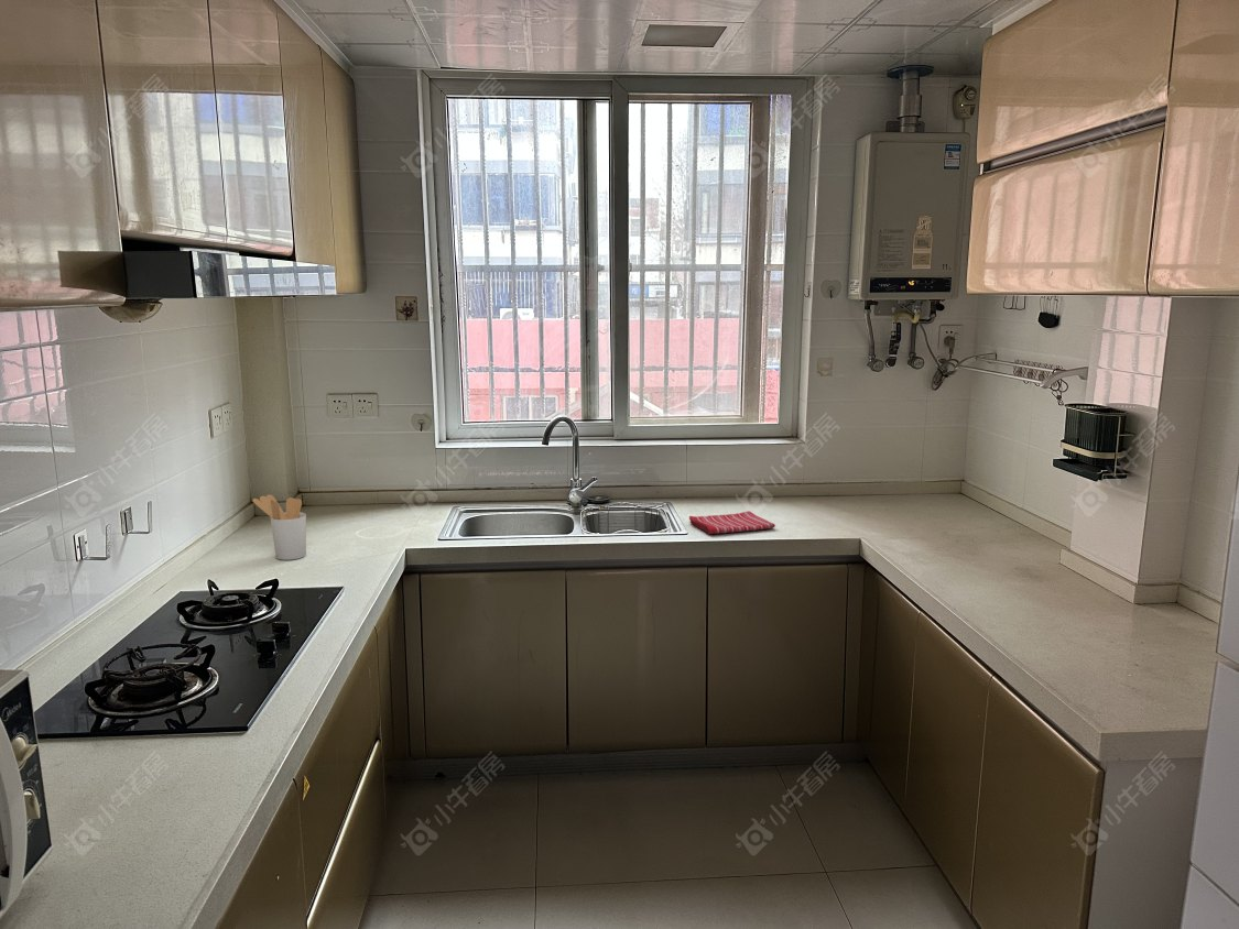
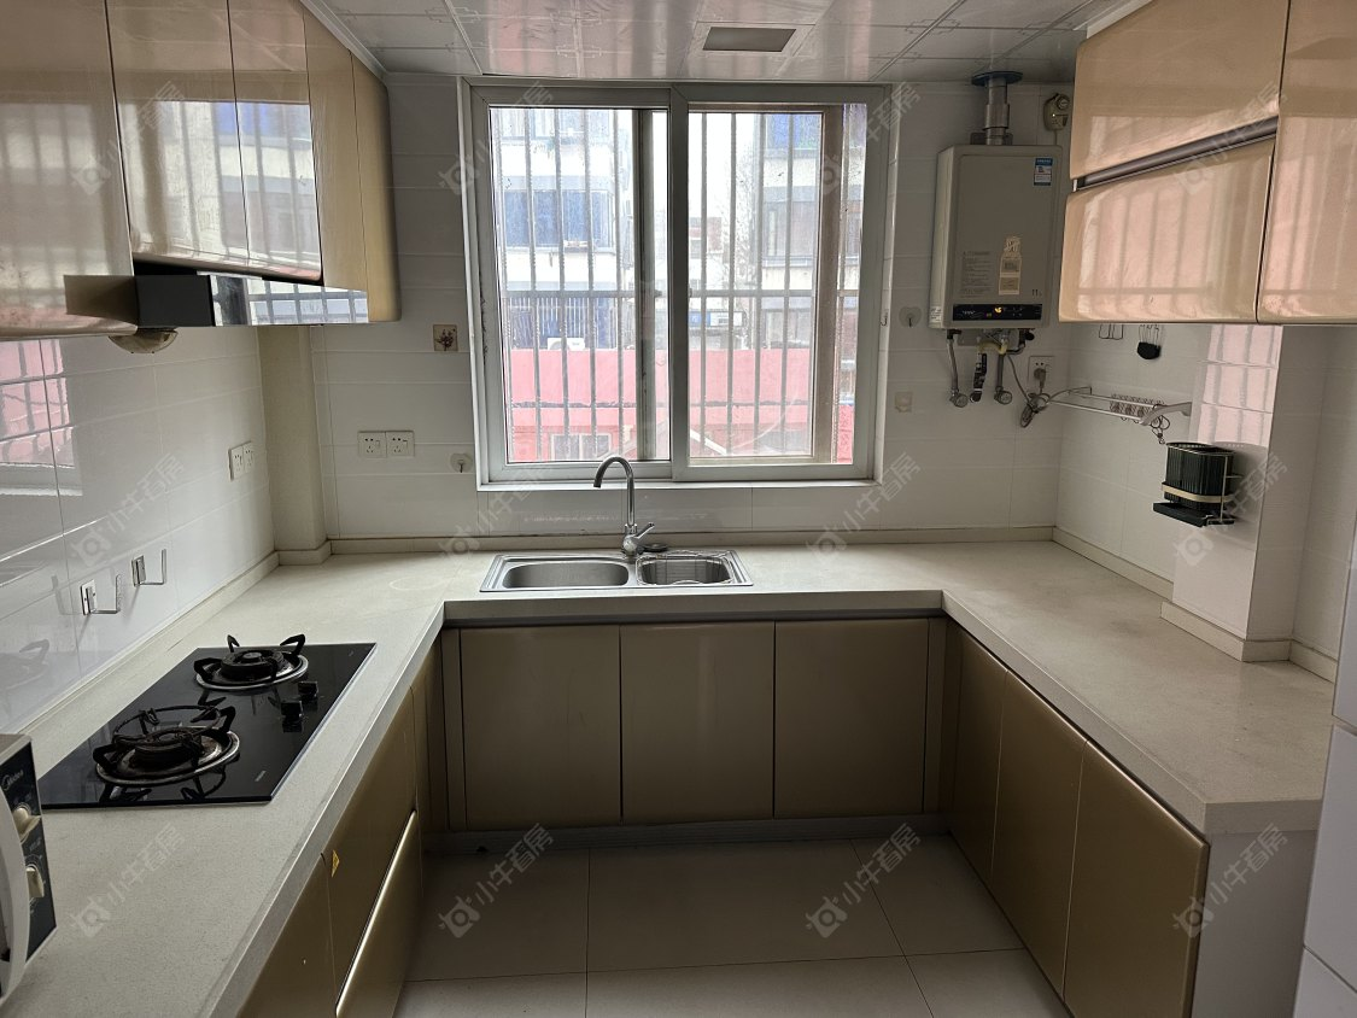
- dish towel [688,510,776,535]
- utensil holder [251,494,307,561]
